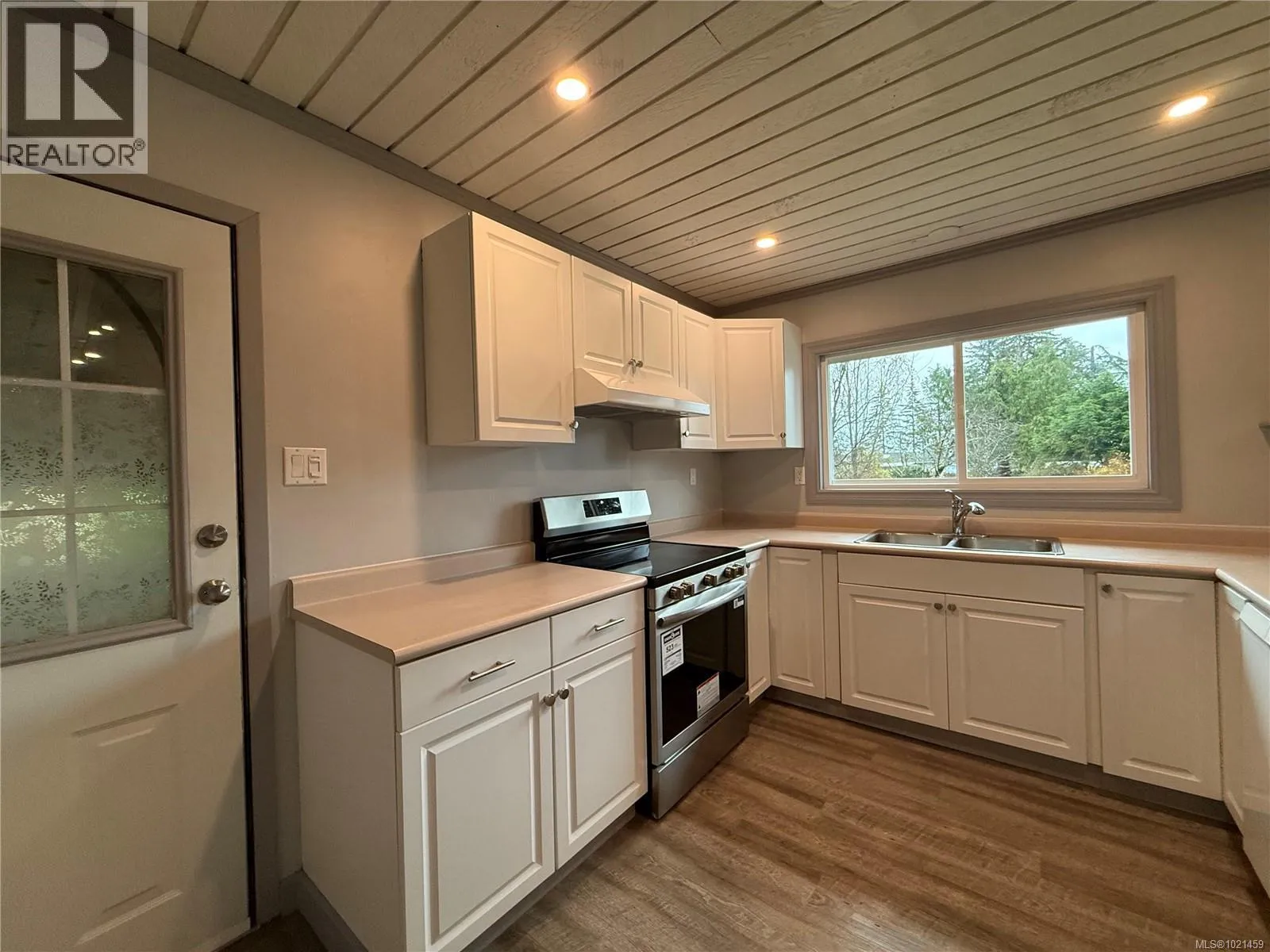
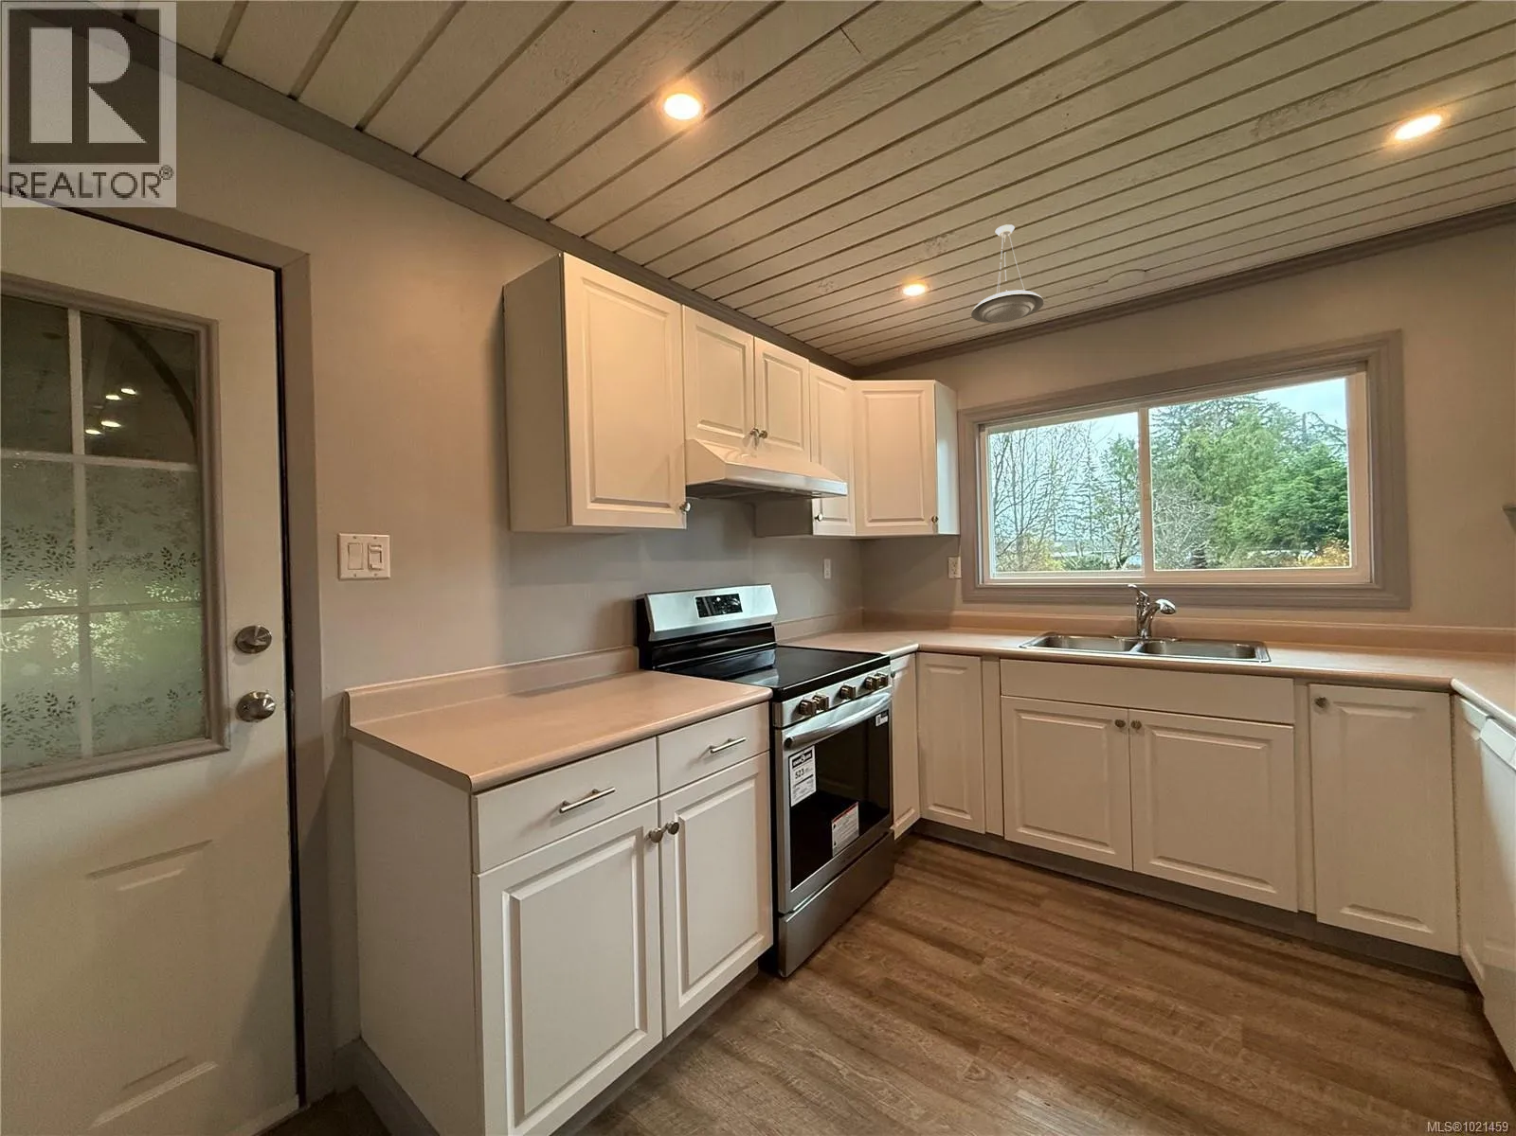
+ pendant light [970,223,1046,323]
